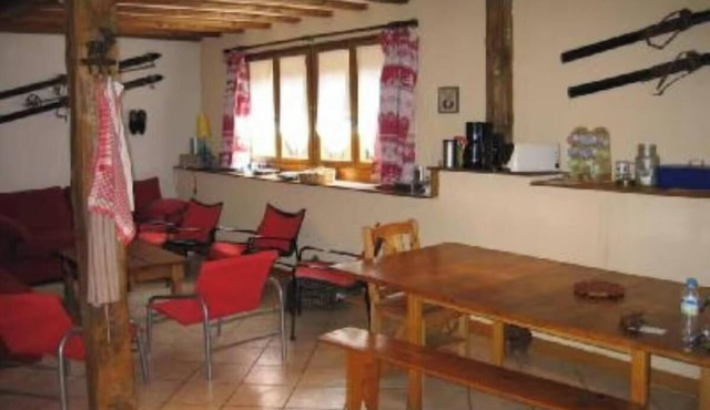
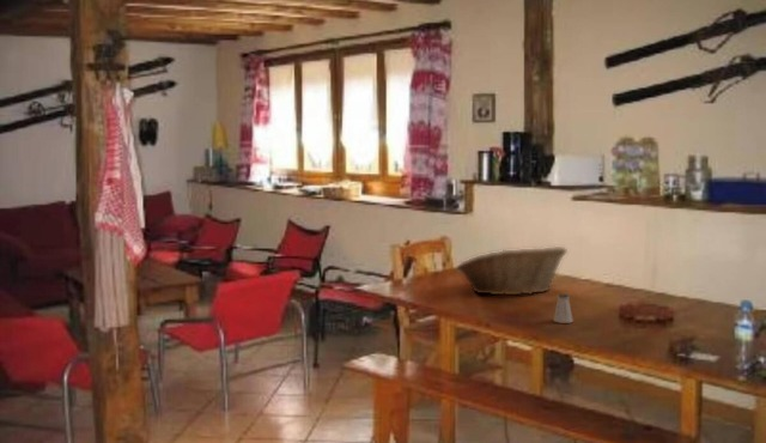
+ fruit basket [456,245,569,296]
+ saltshaker [552,293,574,324]
